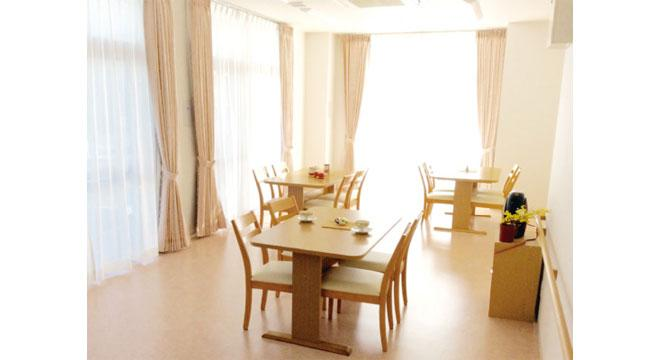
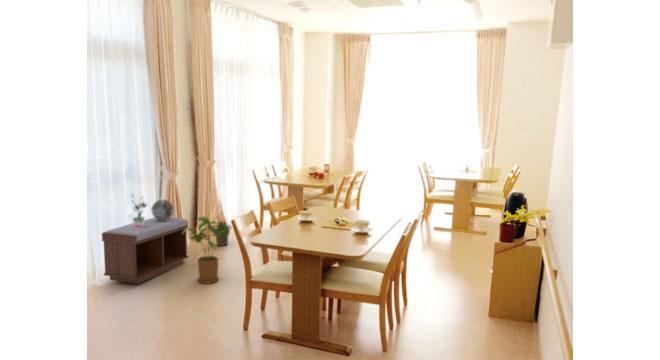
+ decorative sphere [150,198,175,221]
+ potted plant [130,193,149,228]
+ bench [101,216,190,285]
+ potted plant [207,219,233,247]
+ house plant [182,215,228,285]
